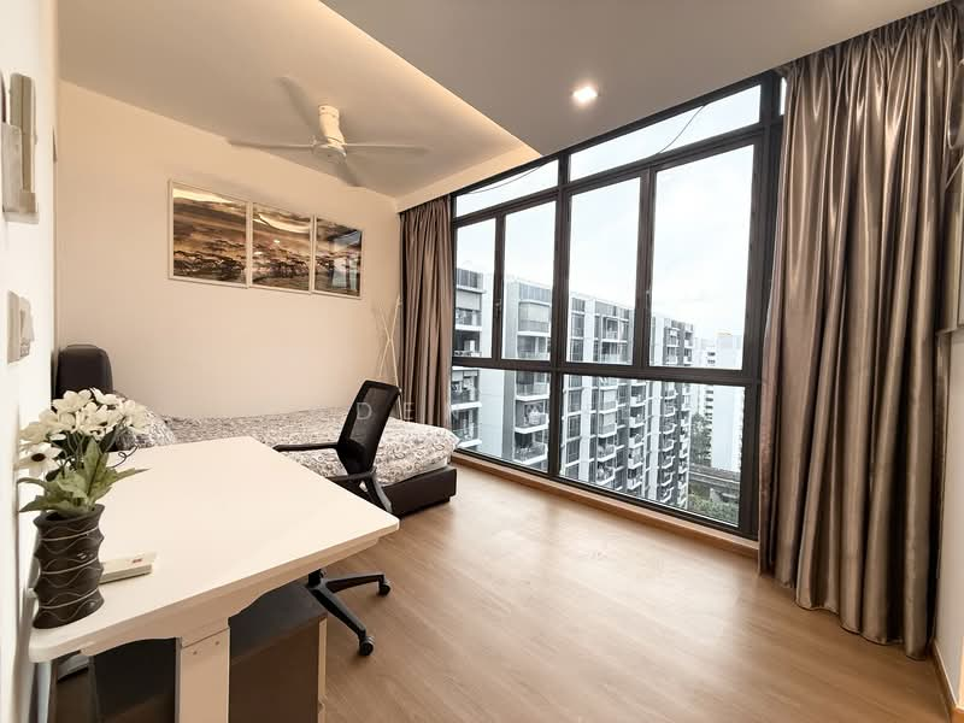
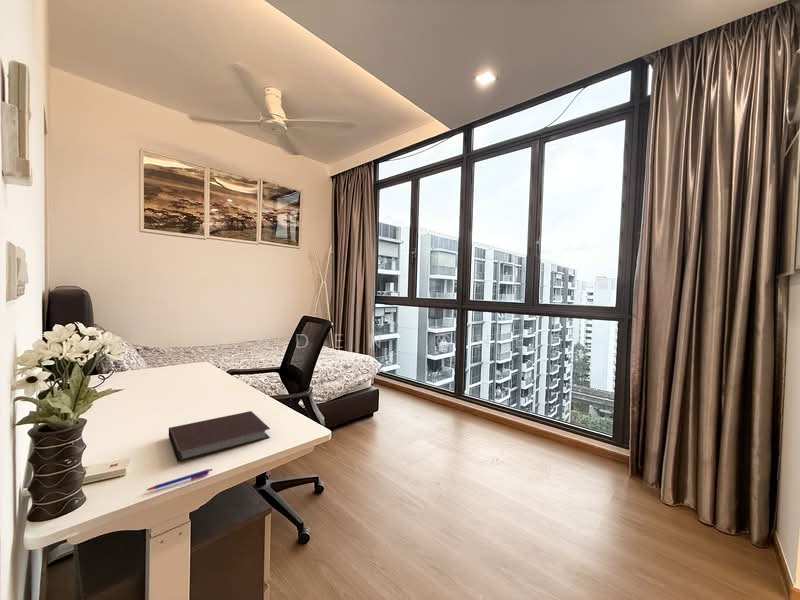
+ notebook [168,410,271,463]
+ pen [144,468,213,492]
